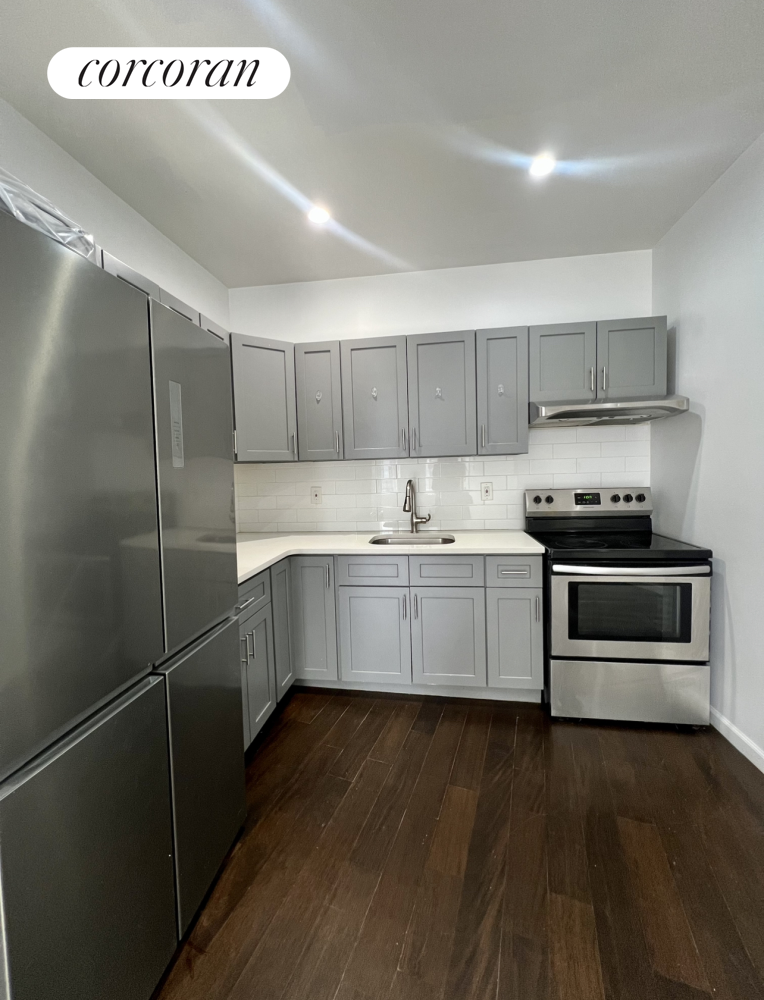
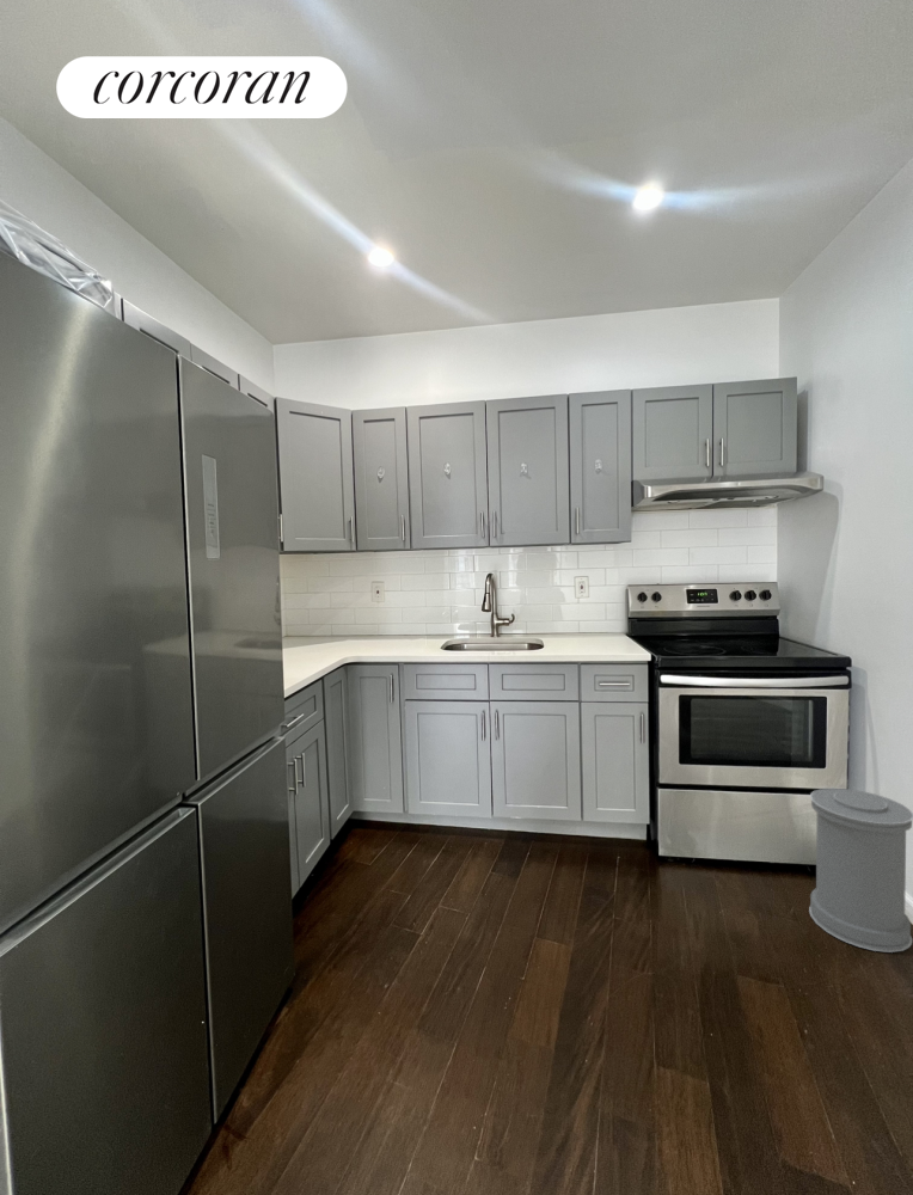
+ trash can [808,788,913,954]
